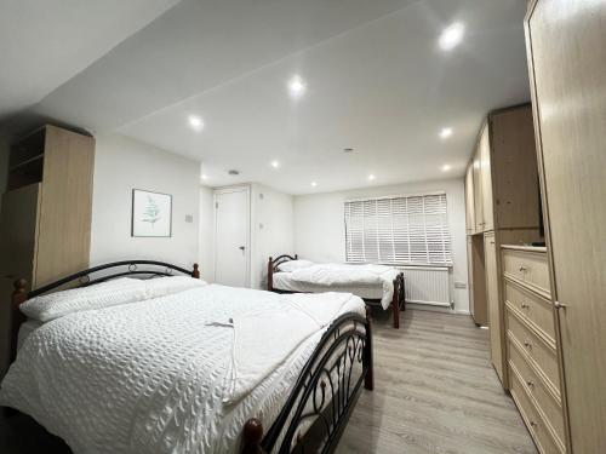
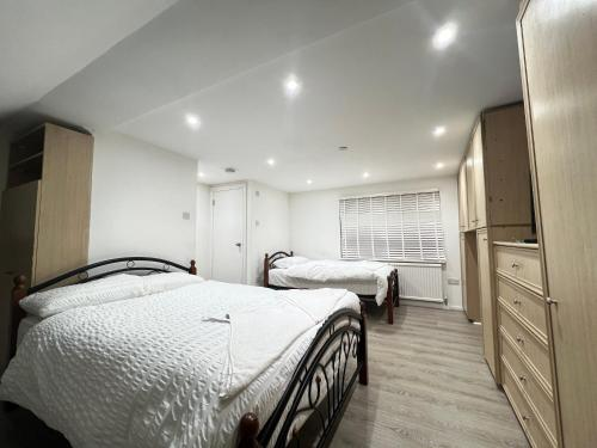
- wall art [130,188,173,239]
